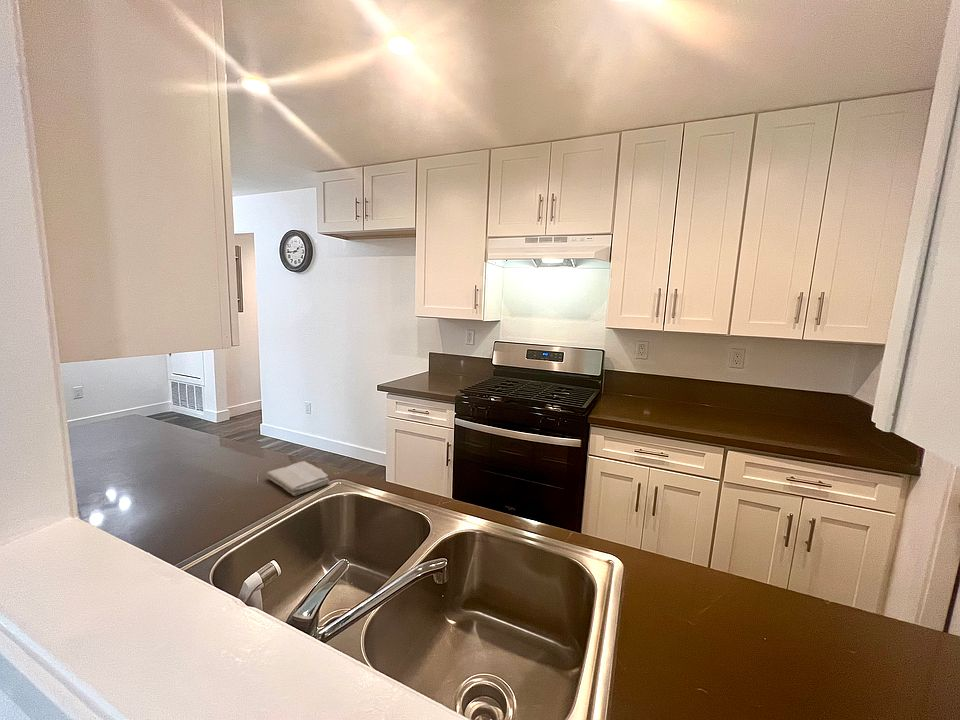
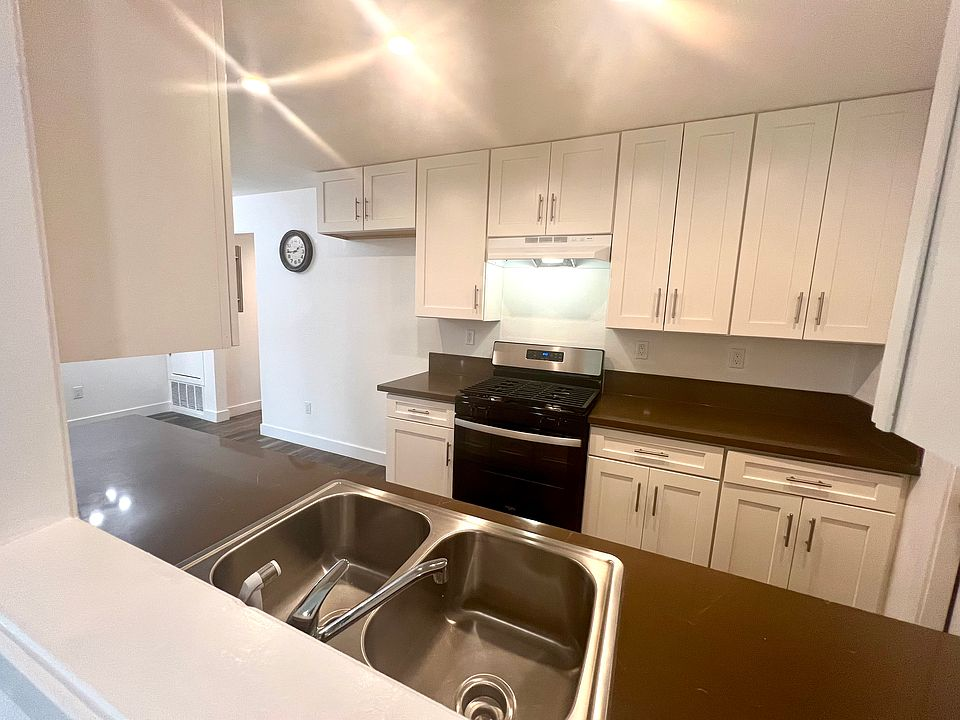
- washcloth [265,460,331,497]
